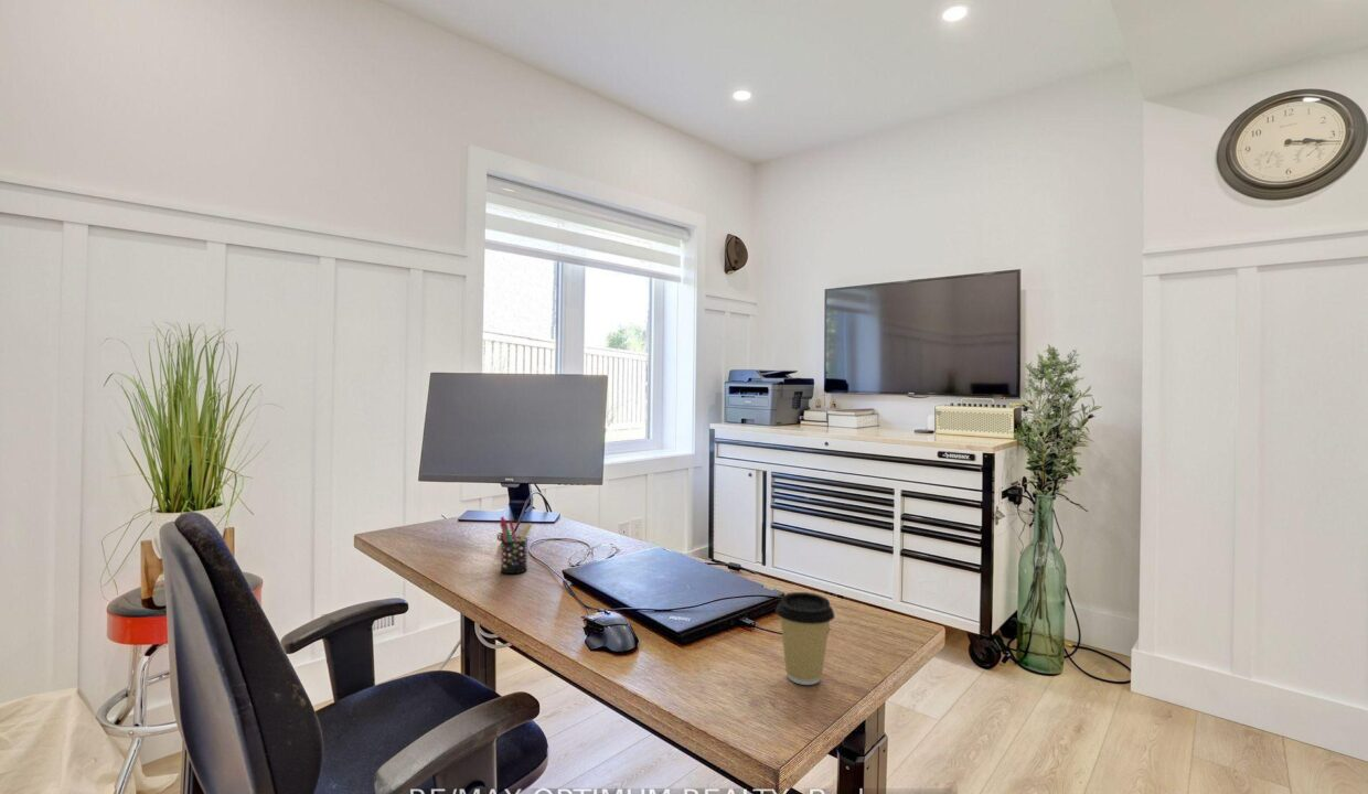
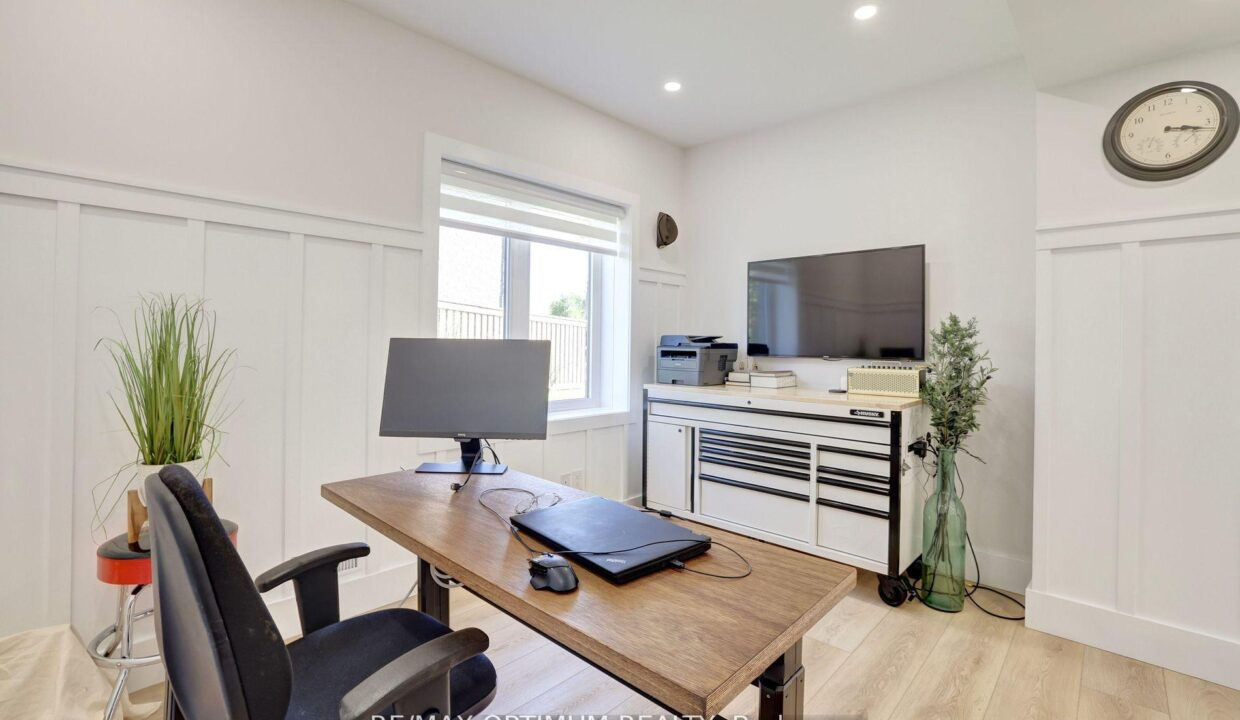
- coffee cup [774,591,836,686]
- pen holder [499,516,533,575]
